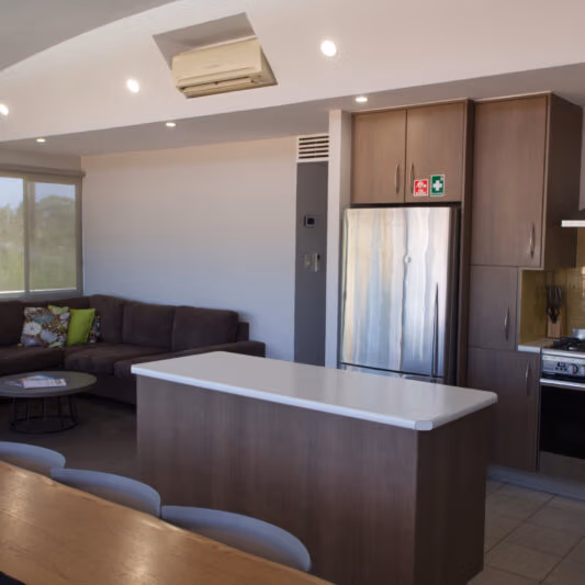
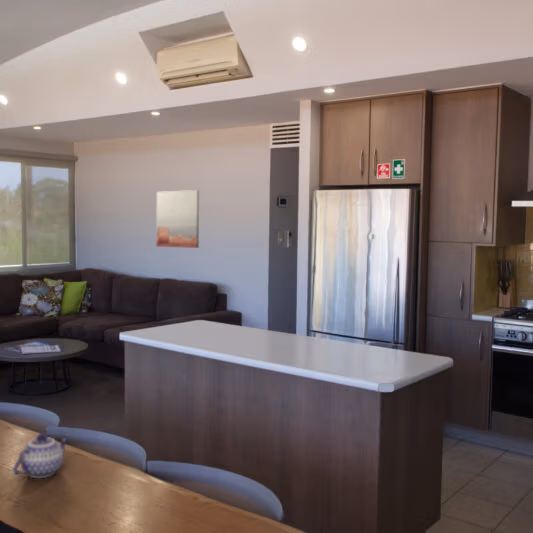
+ wall art [155,189,200,249]
+ teapot [11,432,70,479]
